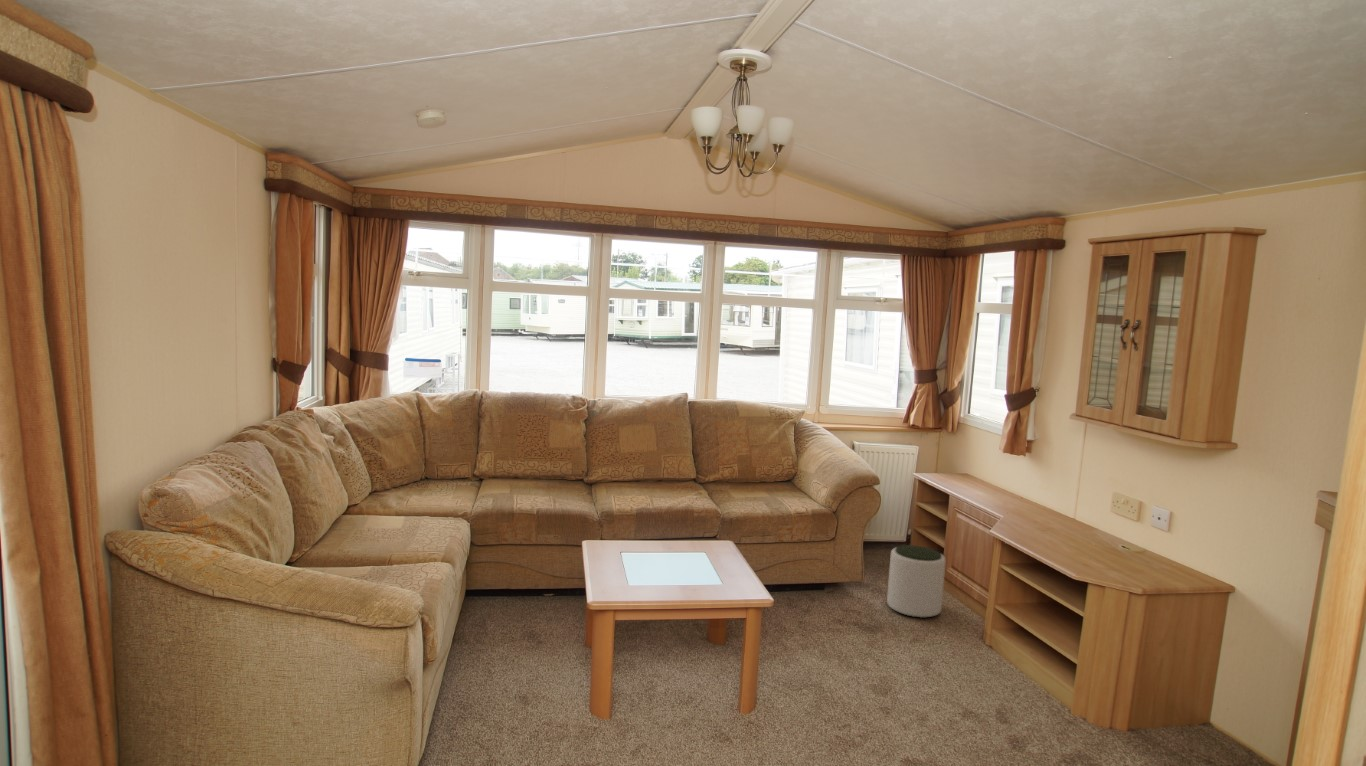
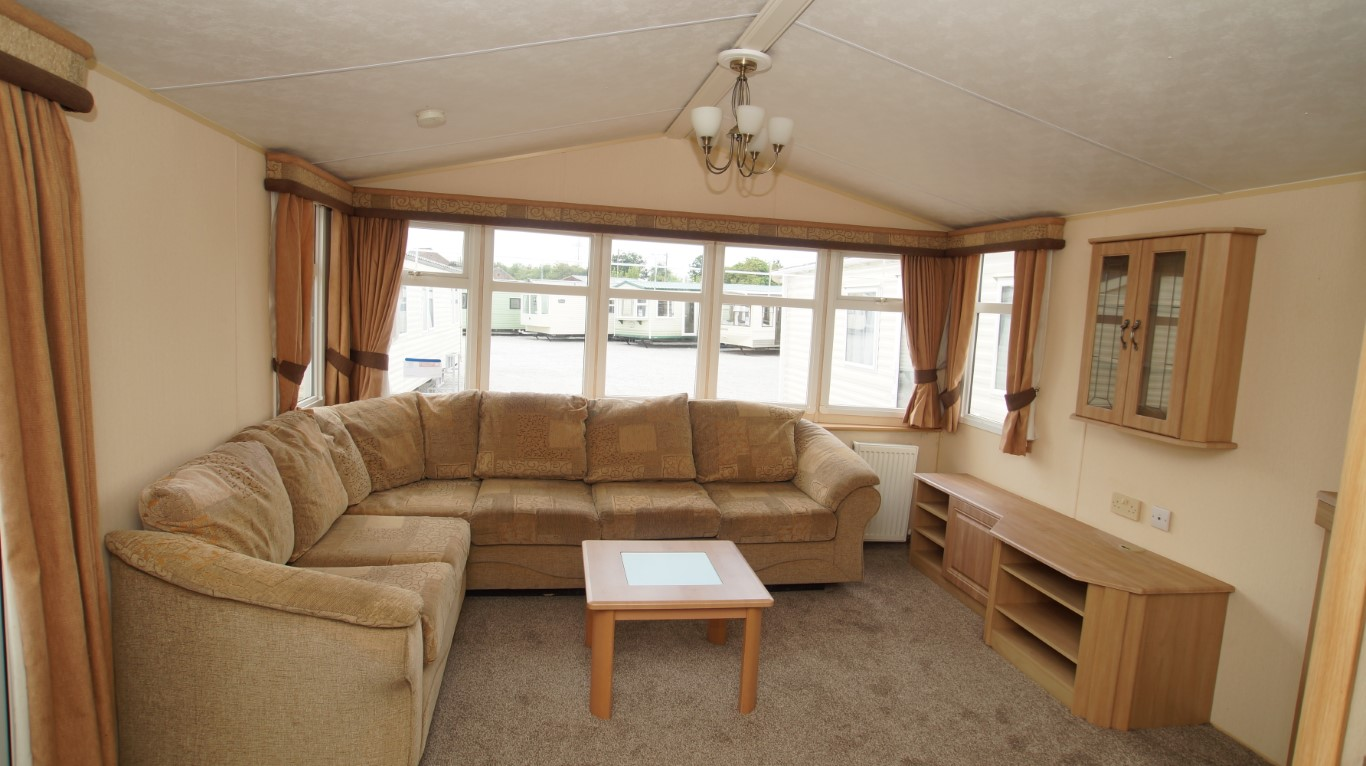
- plant pot [886,544,947,619]
